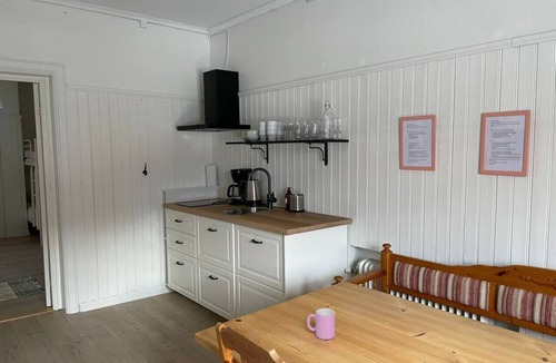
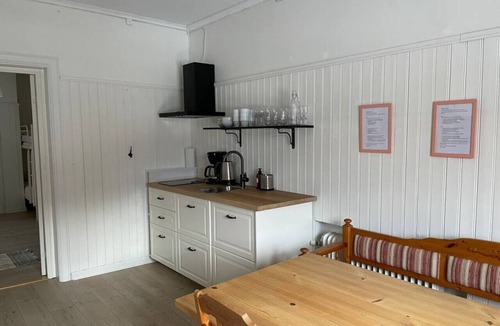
- cup [306,307,336,341]
